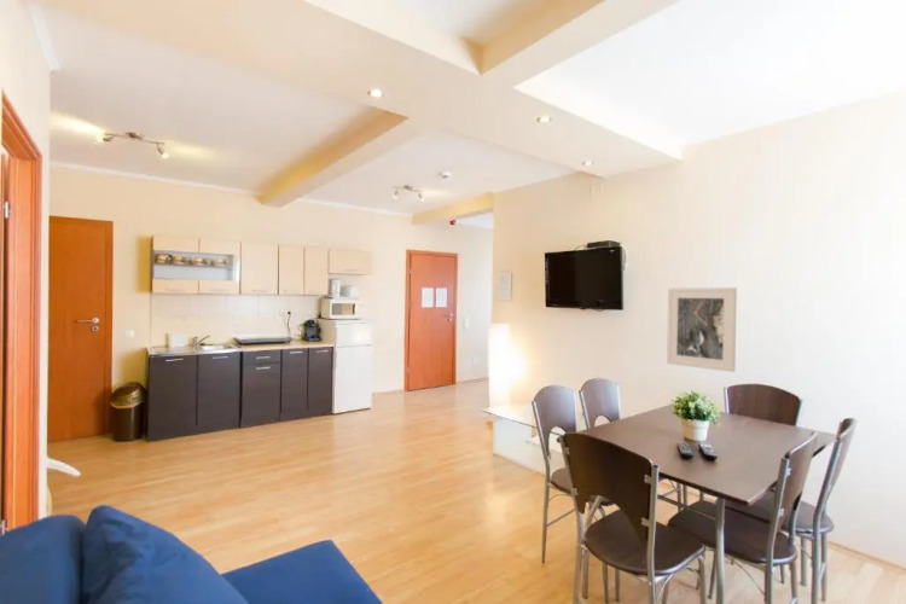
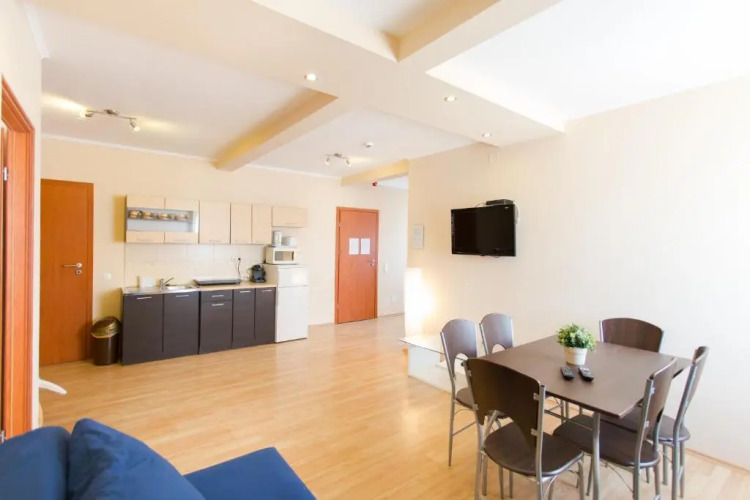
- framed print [666,286,738,373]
